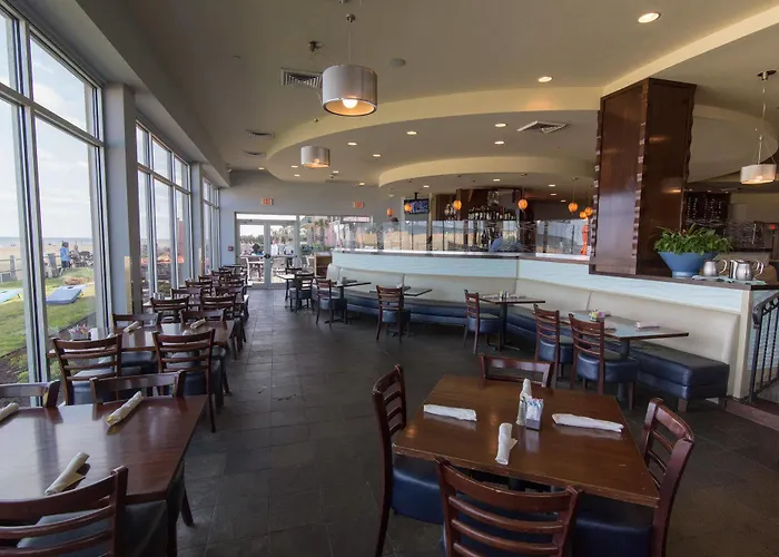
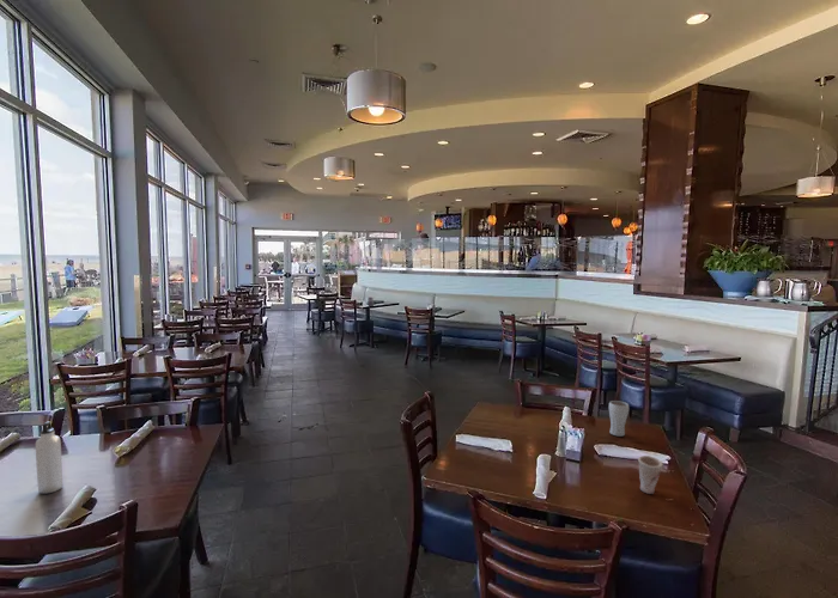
+ cup [637,454,663,495]
+ drinking glass [608,399,630,438]
+ water bottle [35,421,63,495]
